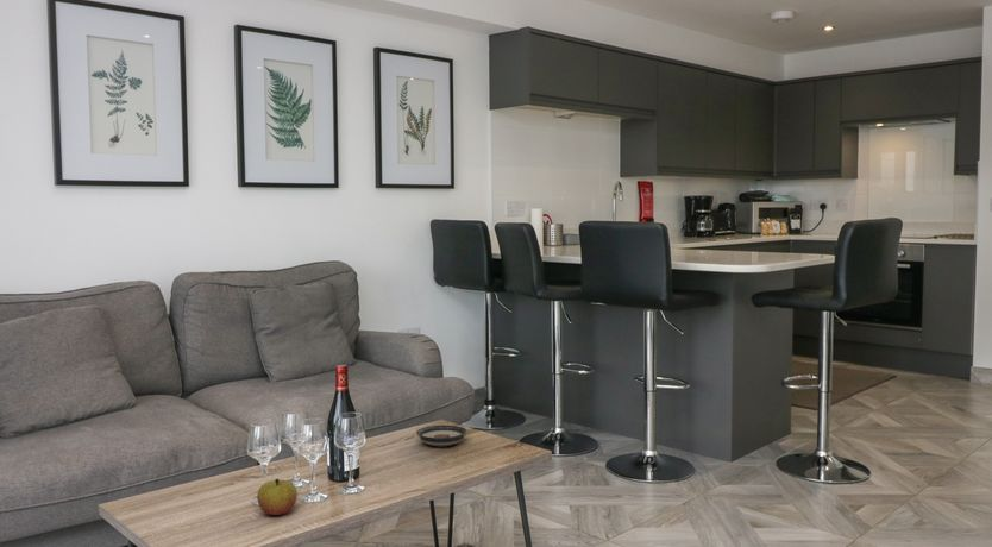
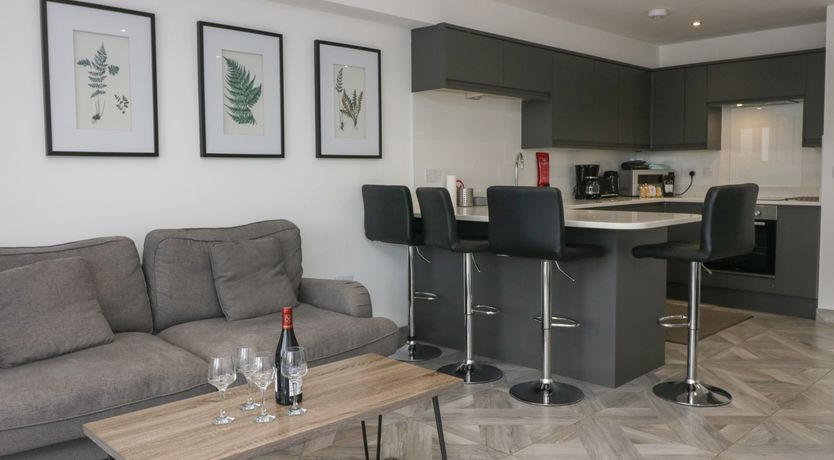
- saucer [415,425,469,447]
- apple [256,478,299,516]
